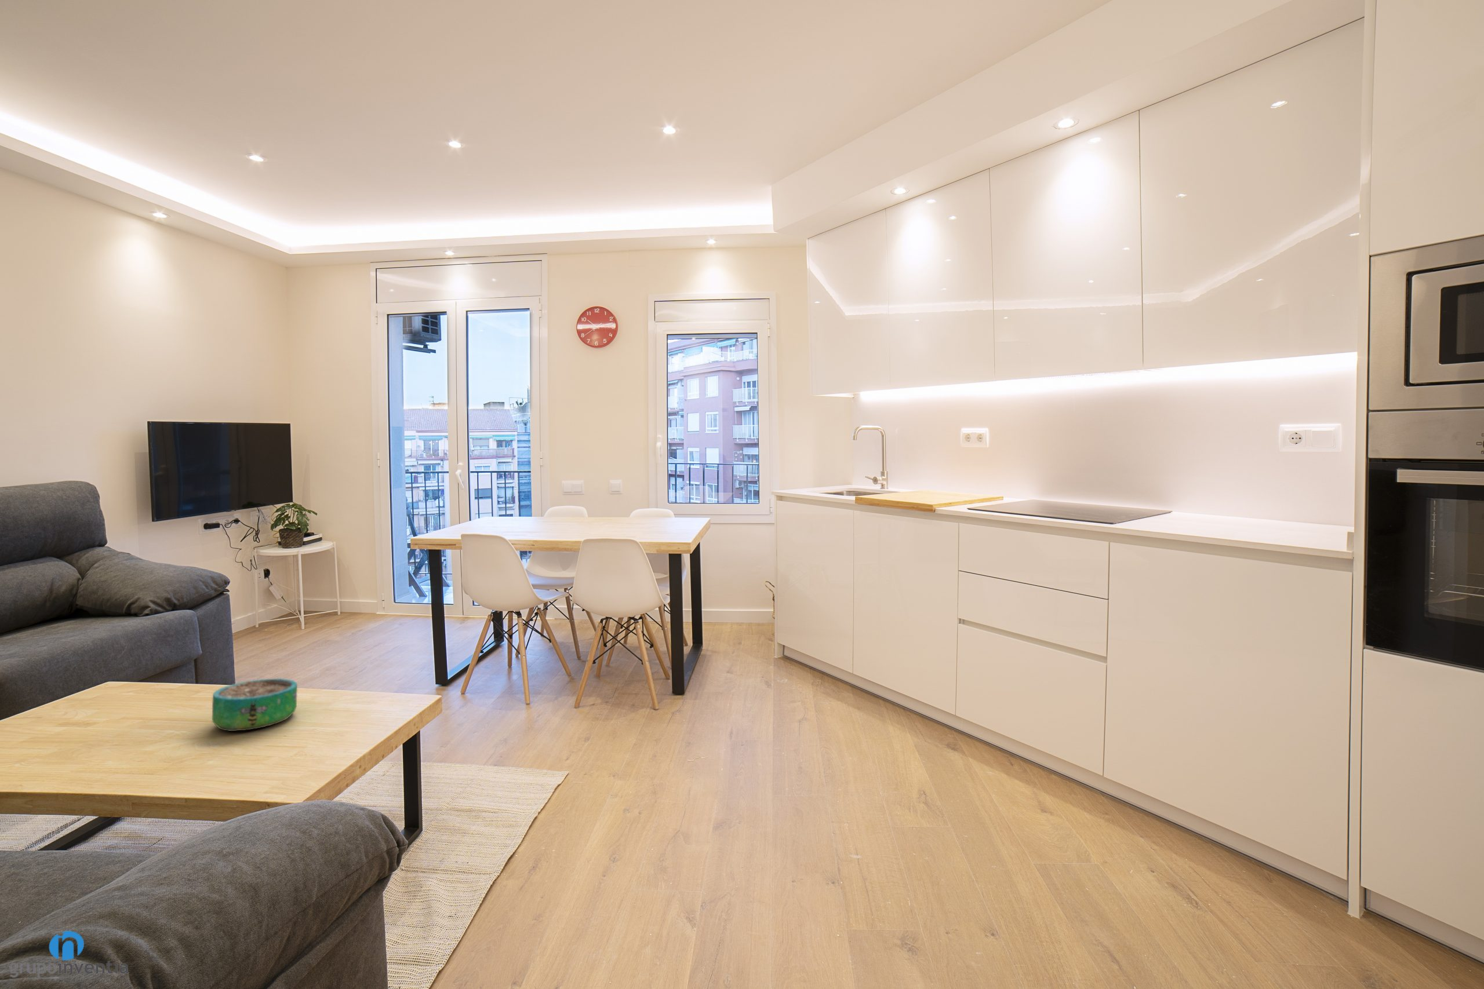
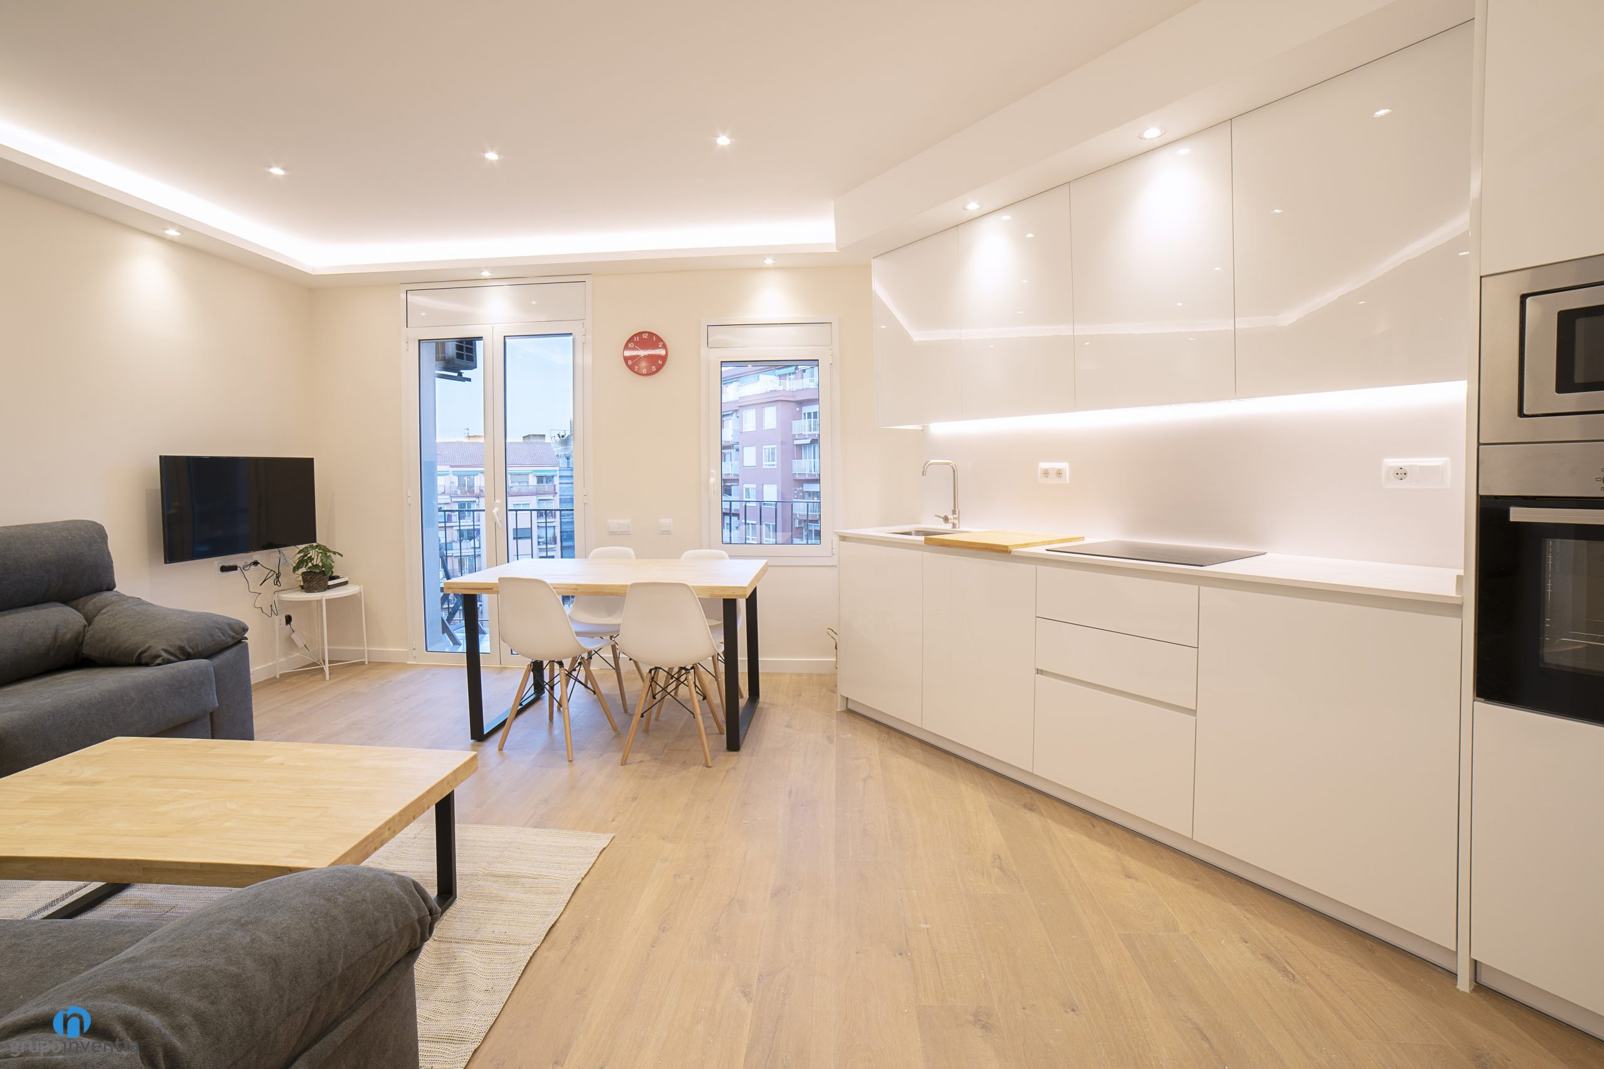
- decorative bowl [212,678,298,732]
